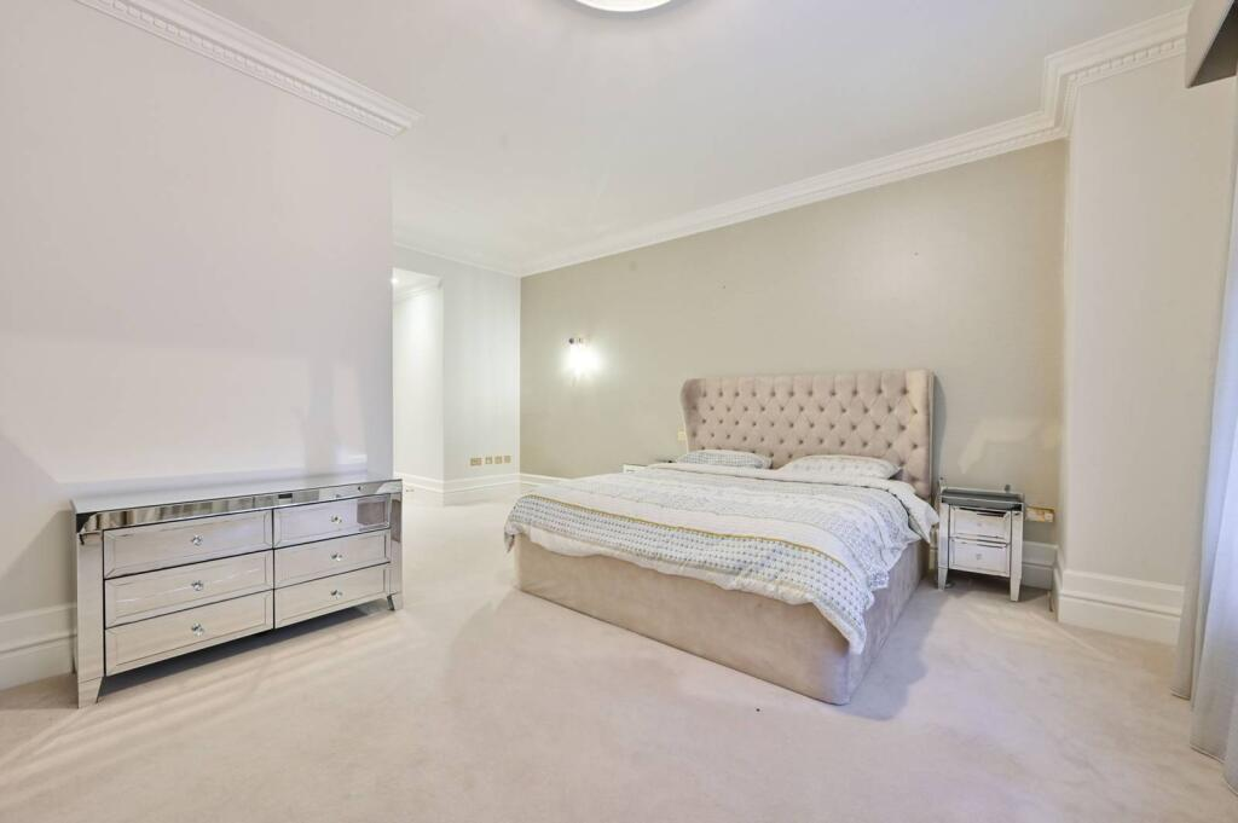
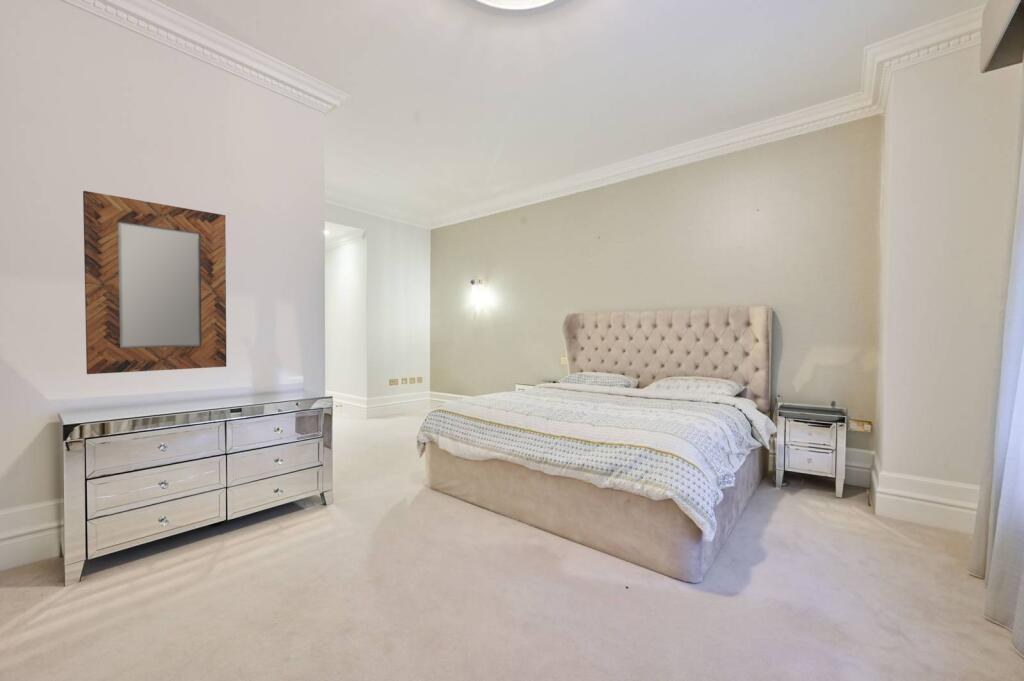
+ home mirror [82,190,227,375]
